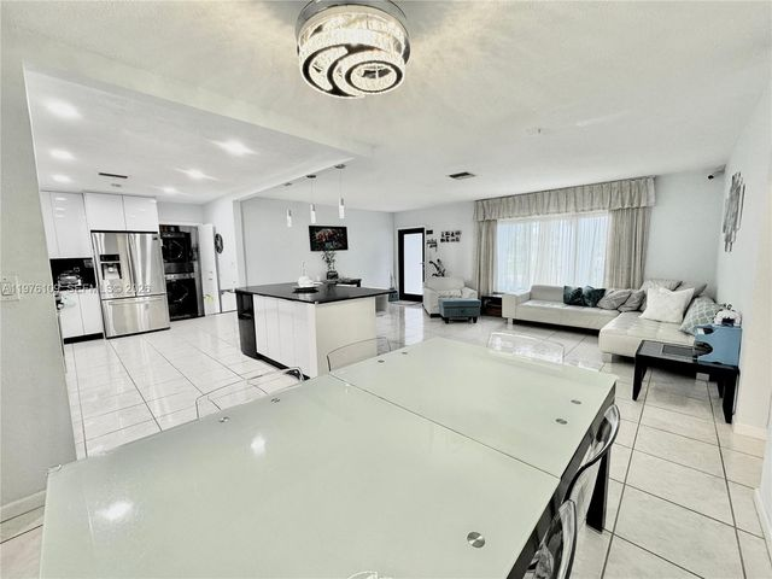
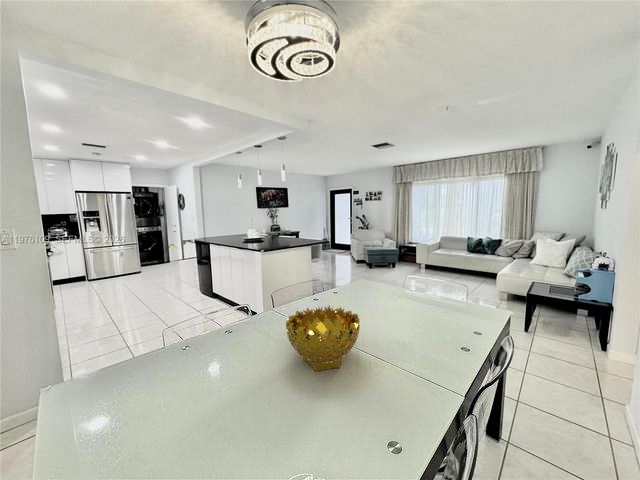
+ decorative bowl [285,304,361,372]
